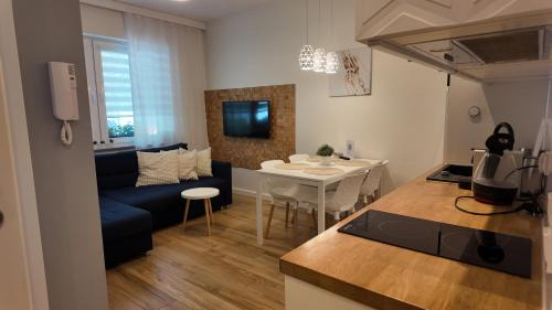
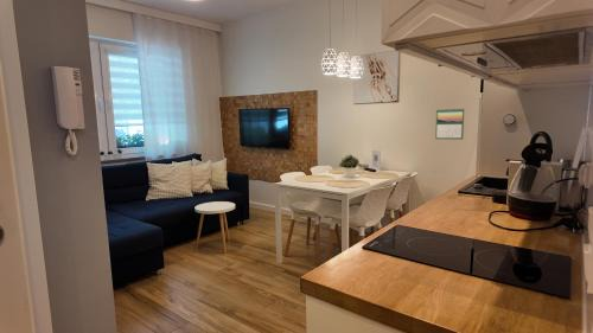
+ calendar [434,107,465,141]
